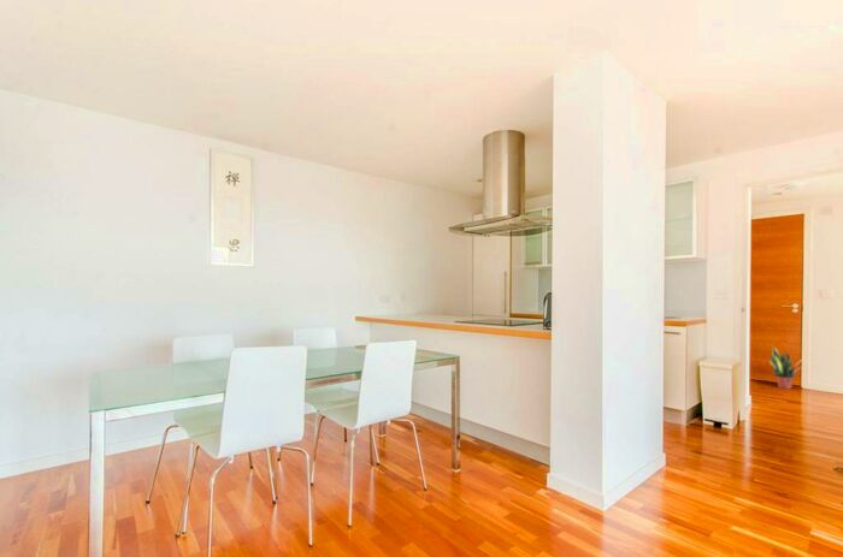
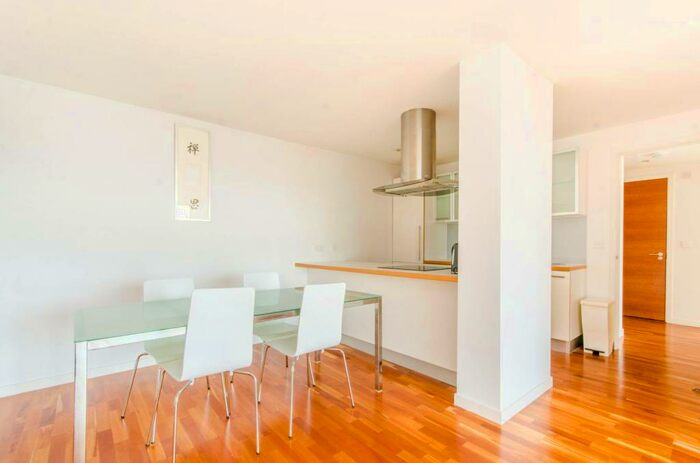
- potted plant [768,345,803,390]
